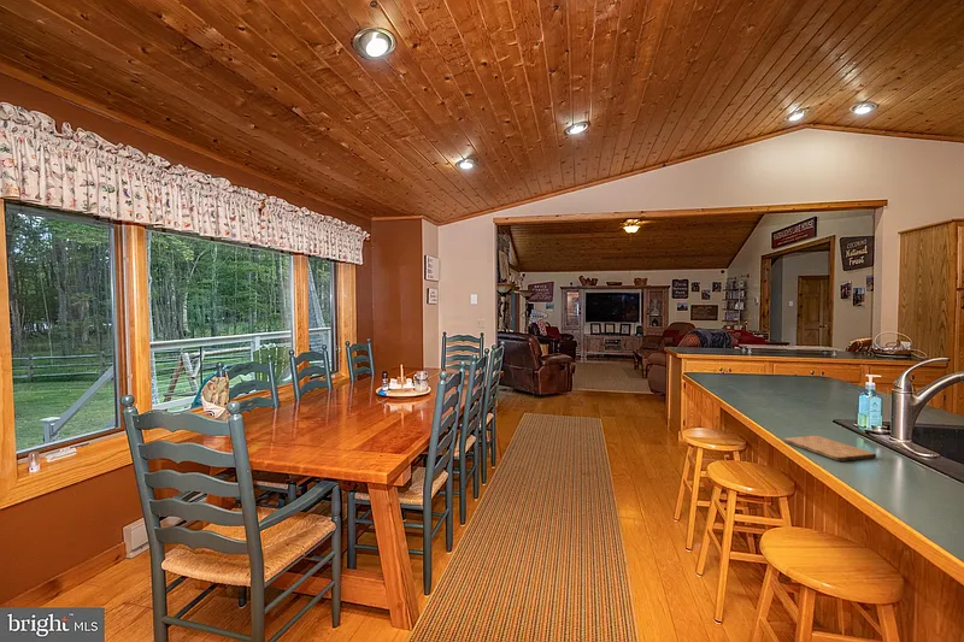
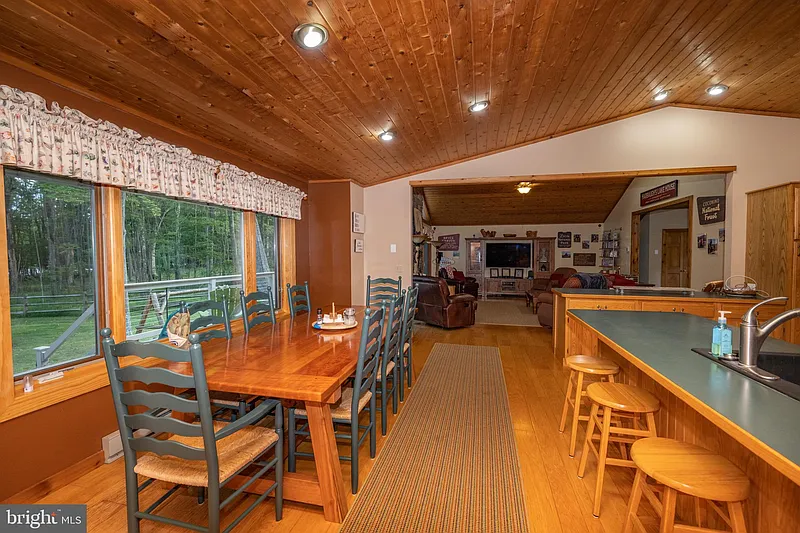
- cutting board [783,435,877,463]
